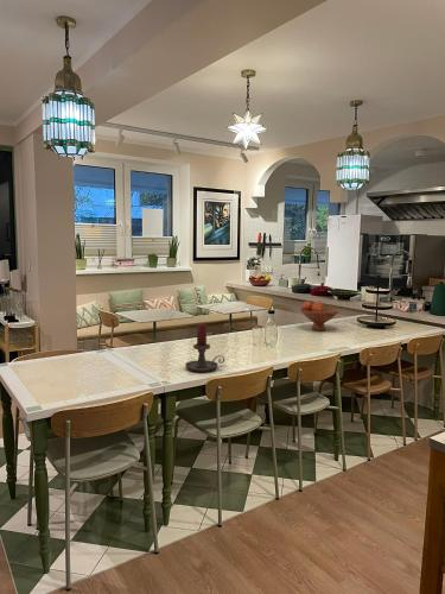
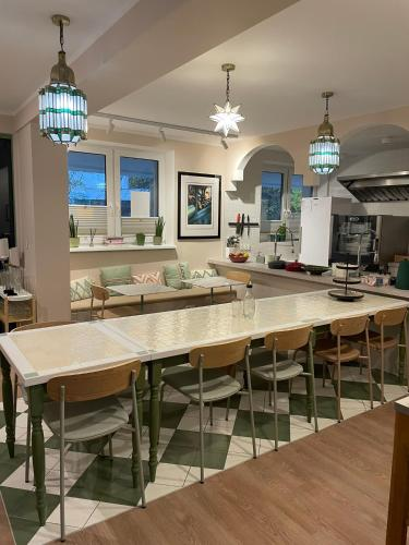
- candle holder [184,323,225,373]
- fruit bowl [299,301,341,331]
